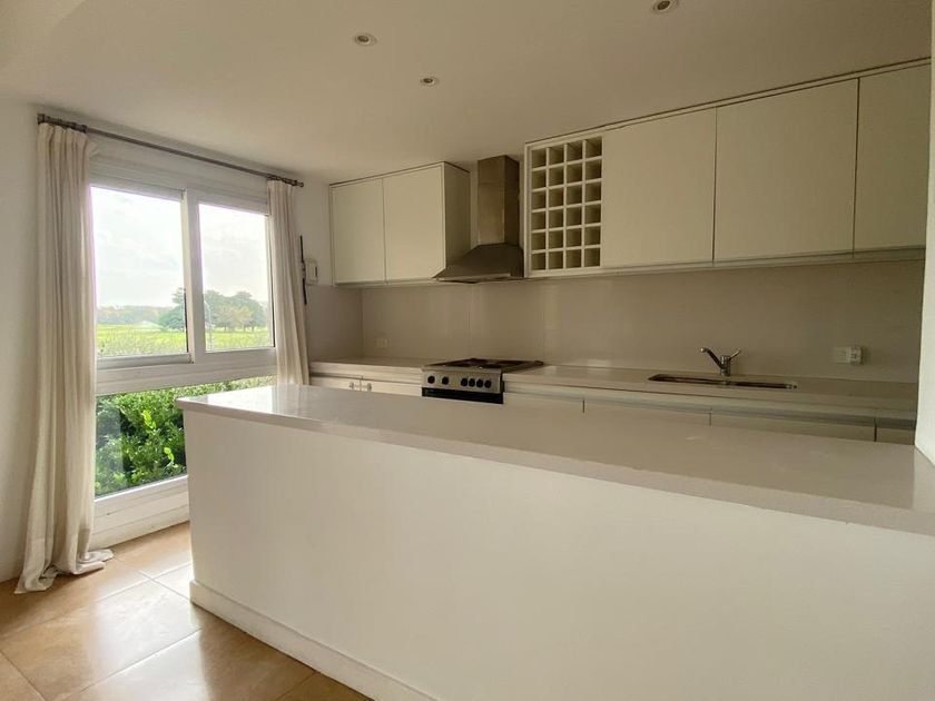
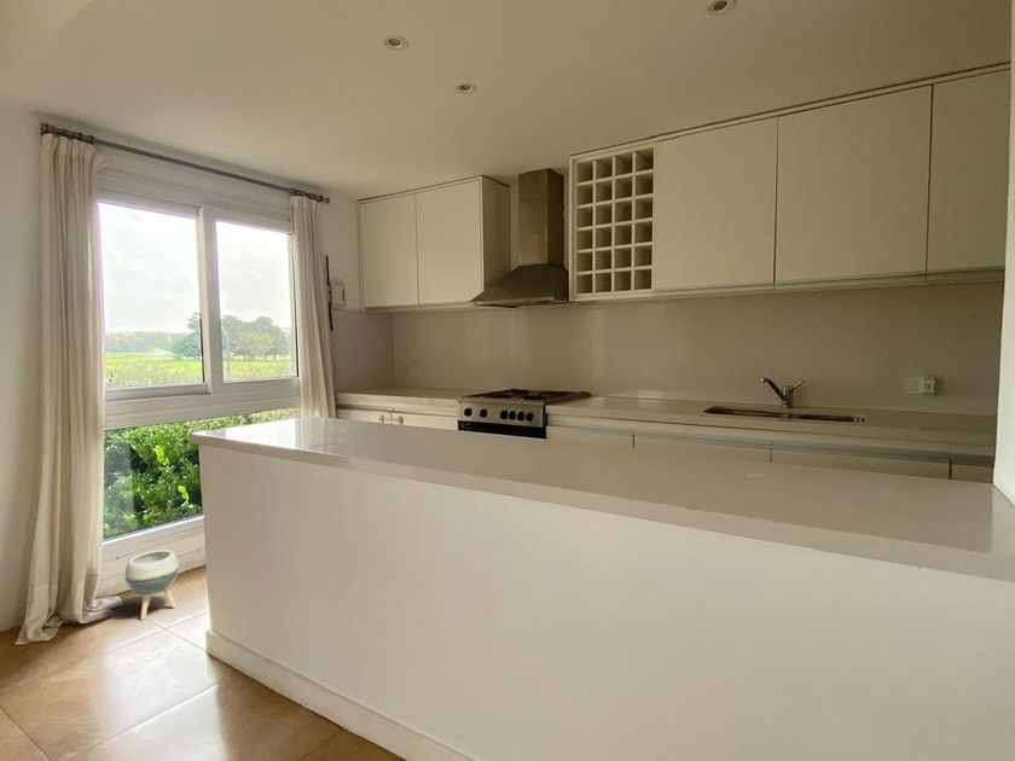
+ planter [124,550,180,621]
